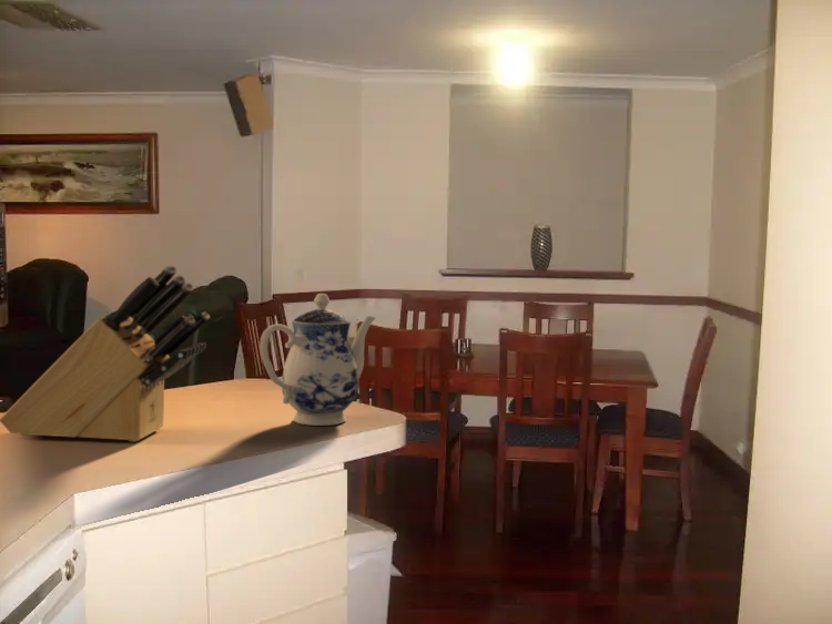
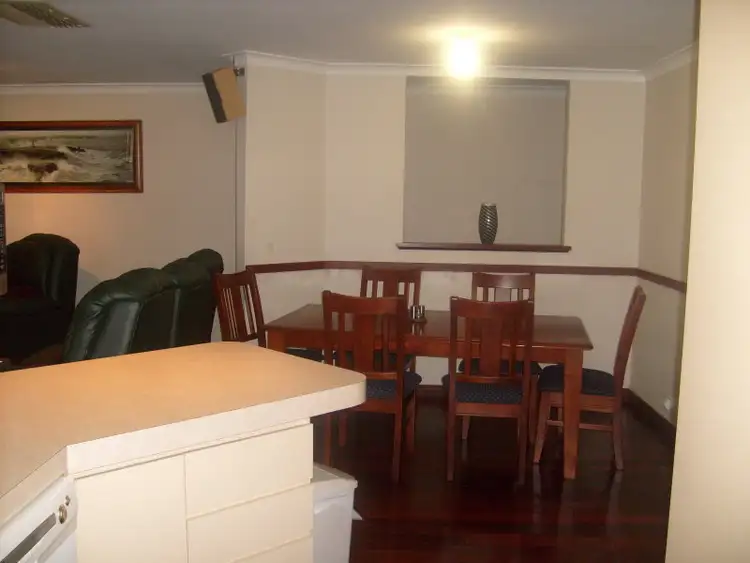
- knife block [0,264,211,443]
- teapot [258,293,376,427]
